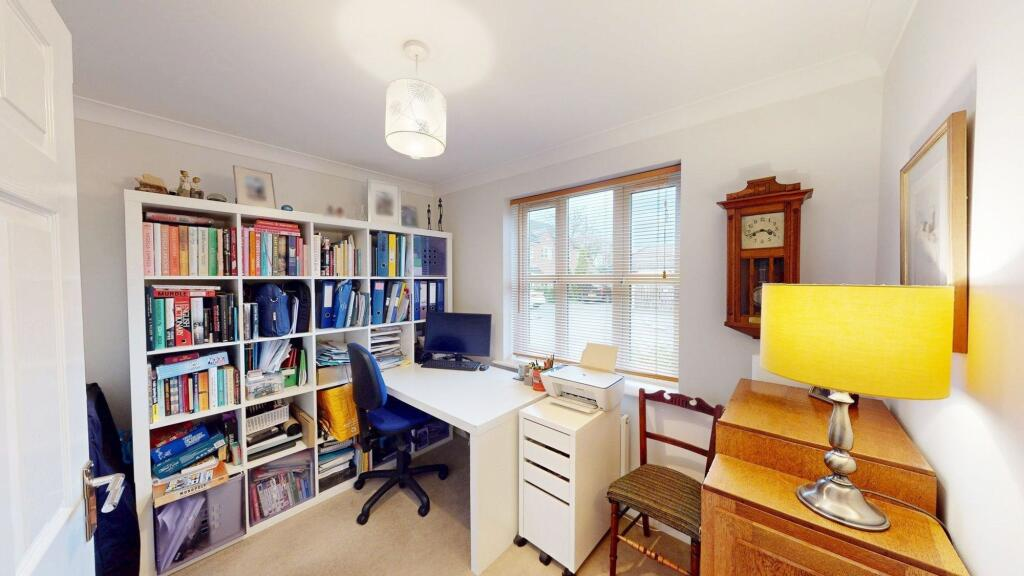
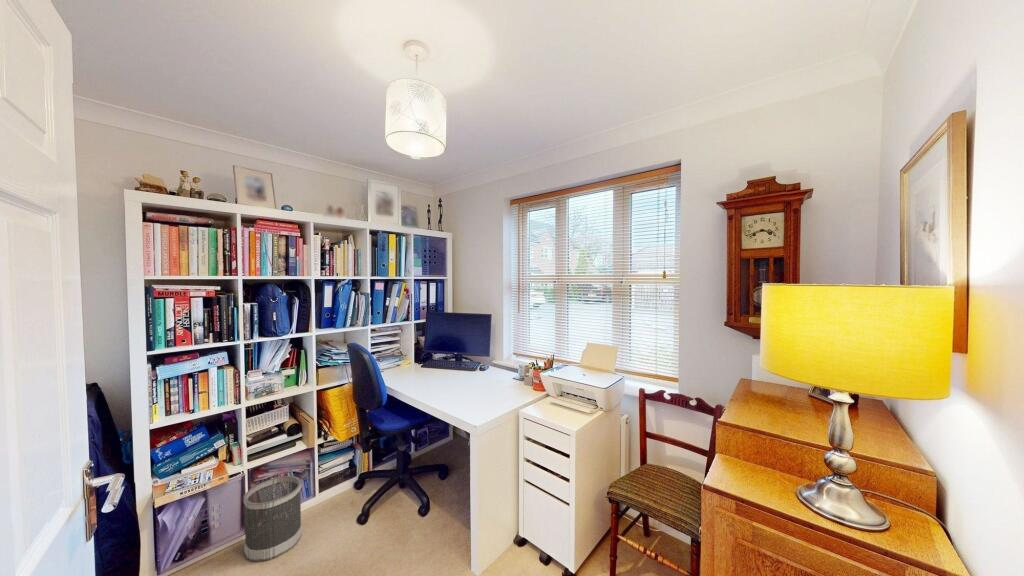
+ wastebasket [243,475,303,563]
